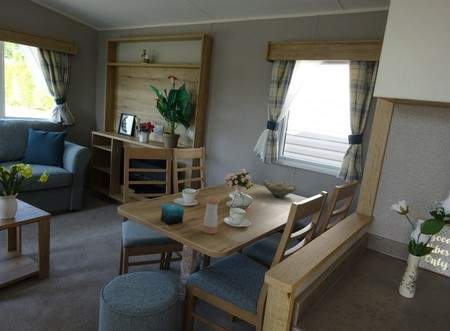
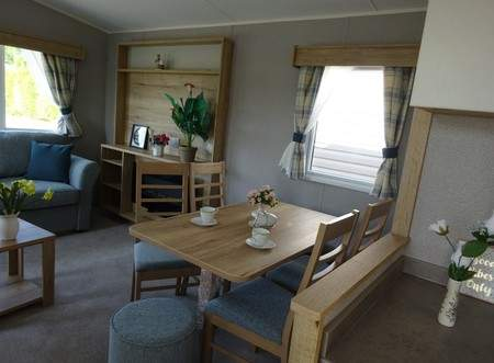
- bowl [262,179,298,199]
- candle [159,202,185,226]
- pepper shaker [202,194,221,235]
